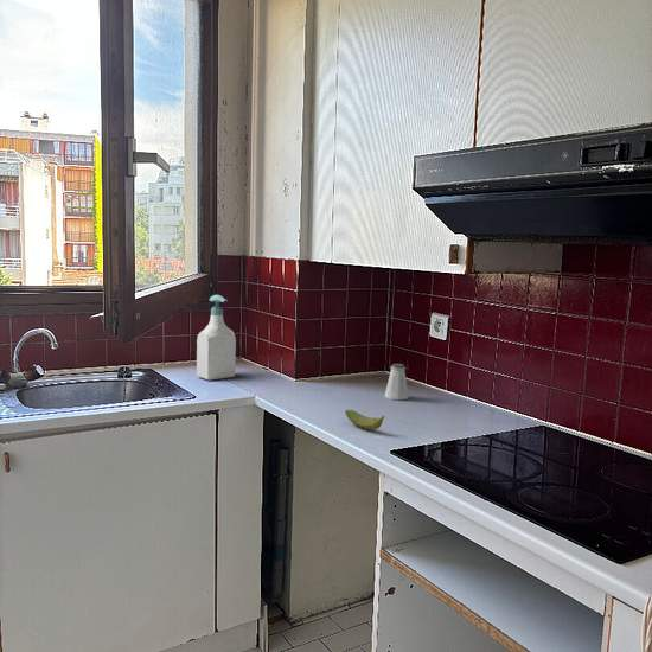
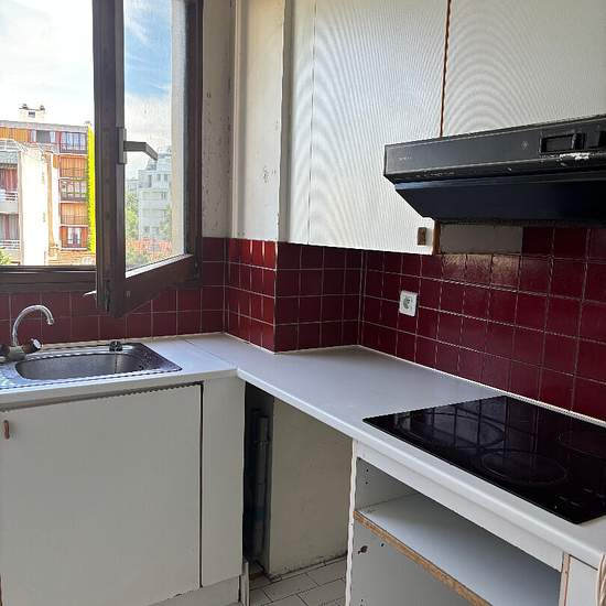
- banana [344,409,385,430]
- soap bottle [196,294,237,382]
- saltshaker [384,363,409,401]
